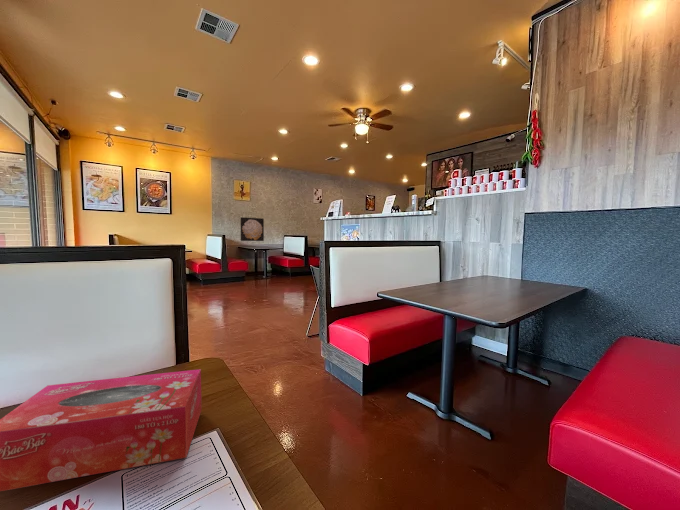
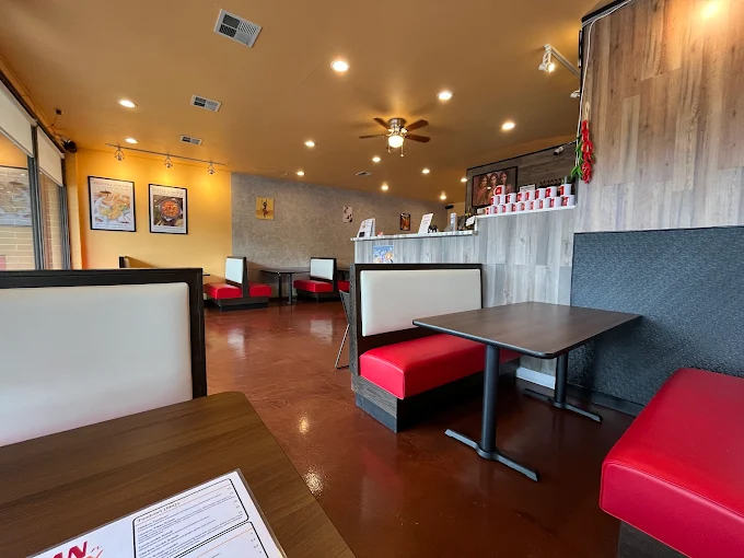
- wall art [240,216,265,242]
- tissue box [0,368,203,492]
